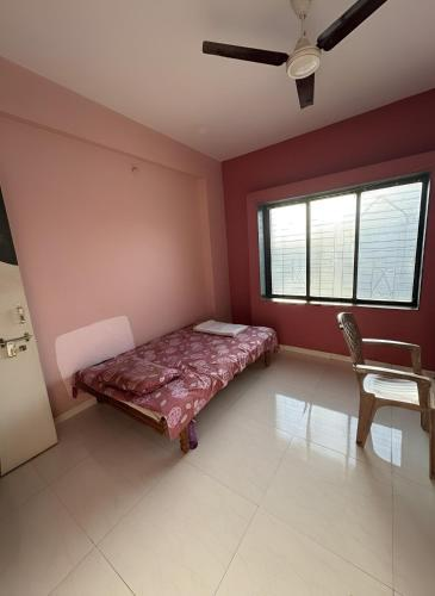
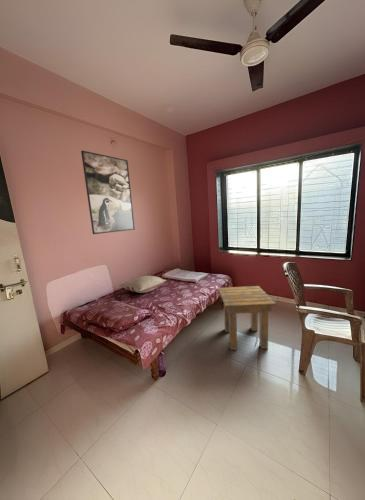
+ pillow [118,275,167,294]
+ side table [217,285,277,351]
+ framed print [80,150,136,235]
